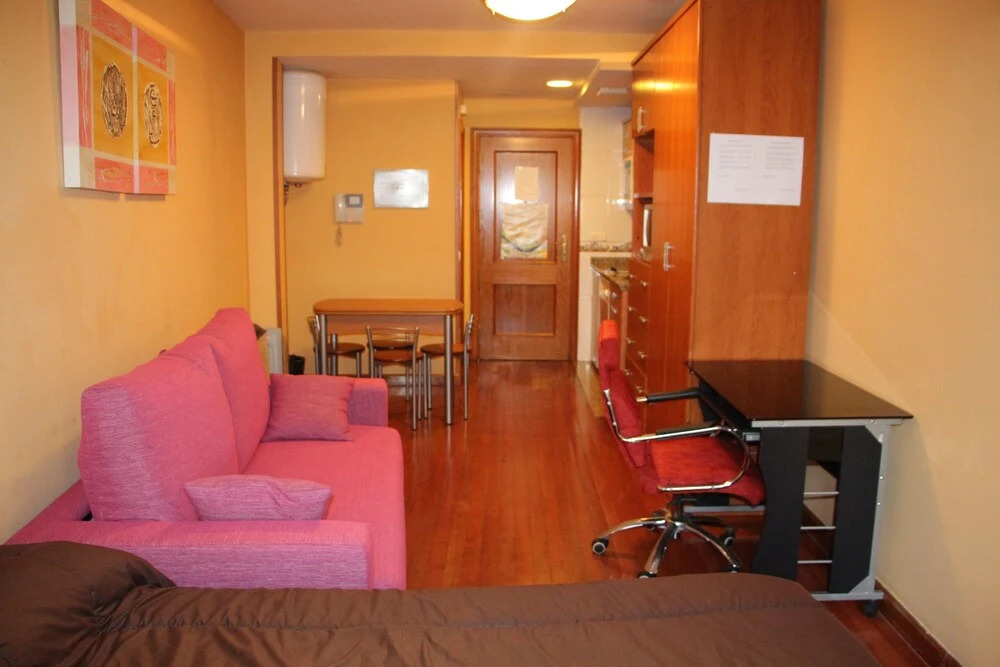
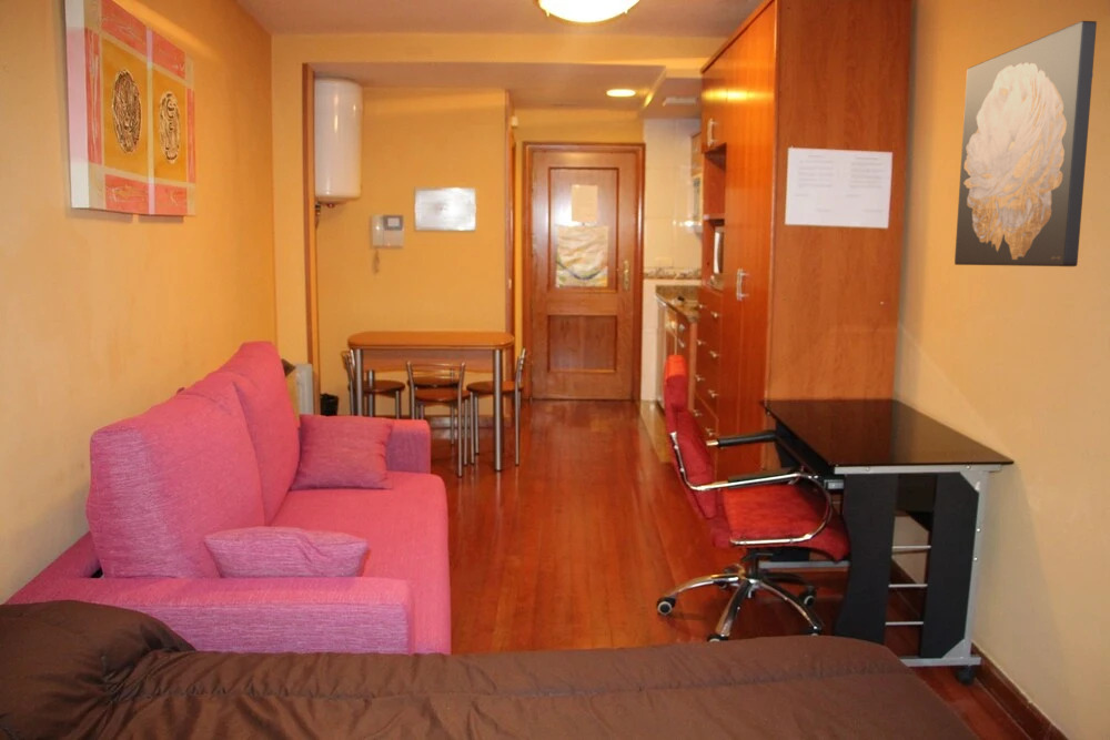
+ wall art [953,20,1098,267]
